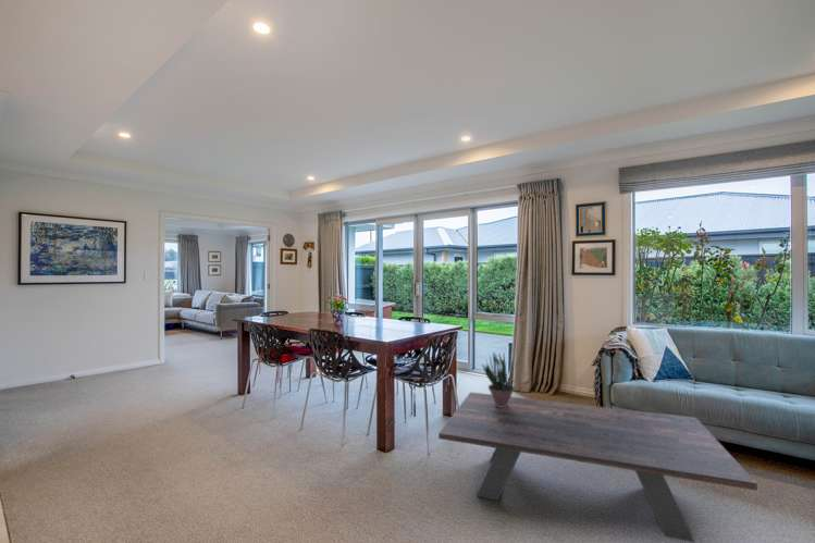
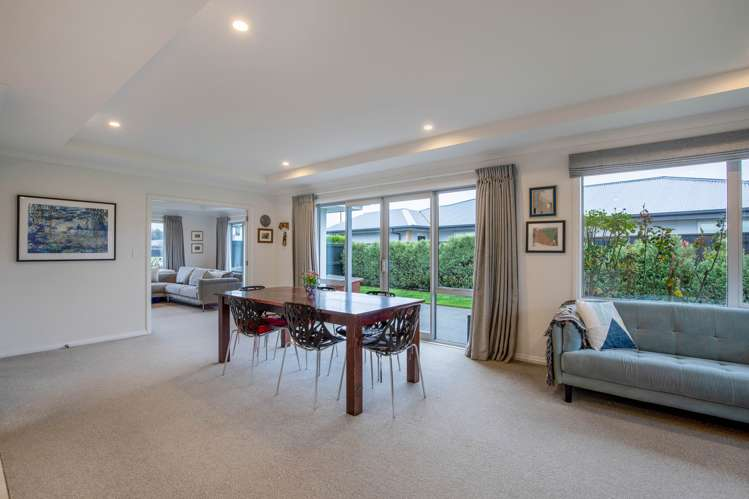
- coffee table [437,391,758,543]
- potted plant [481,351,516,407]
